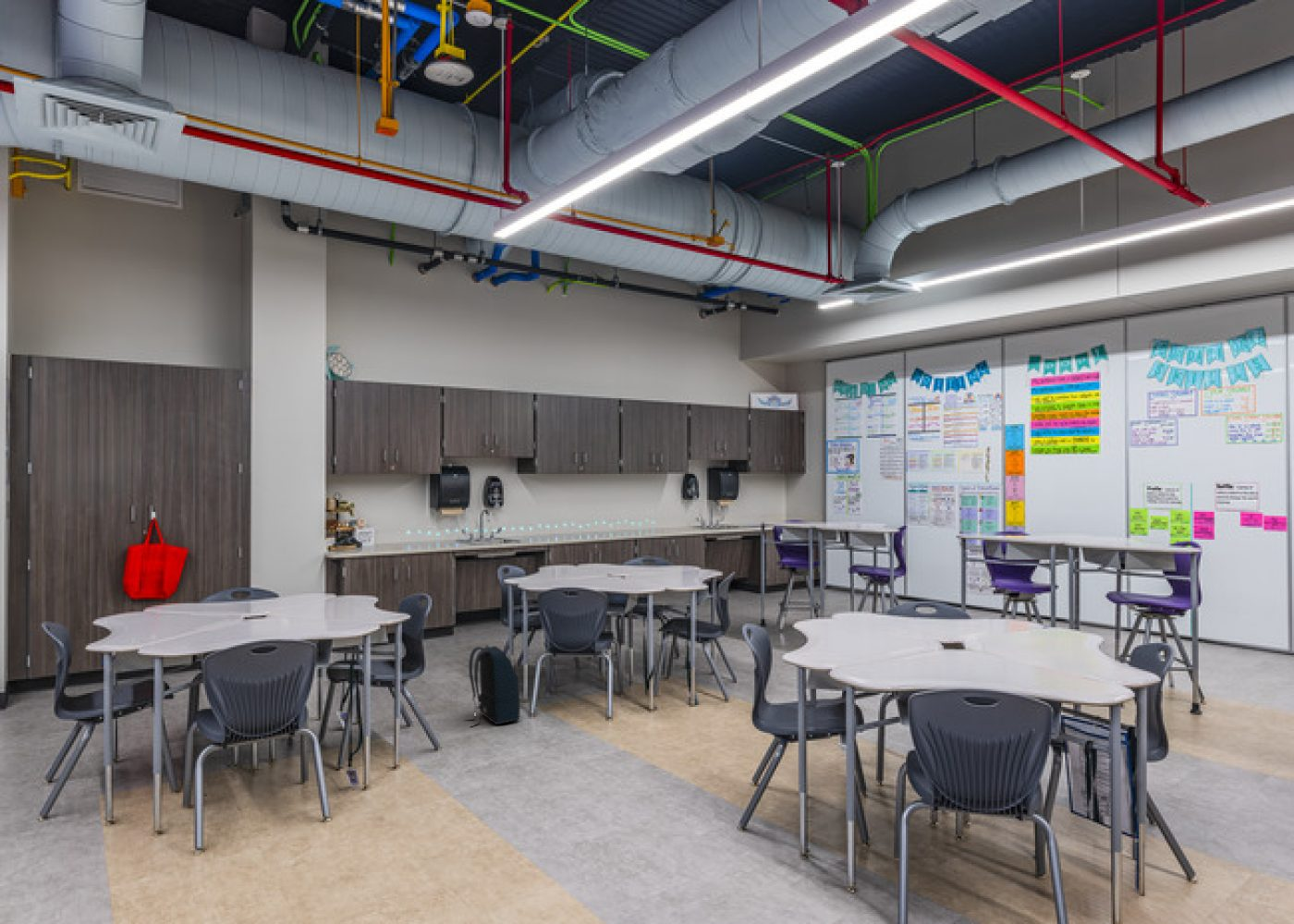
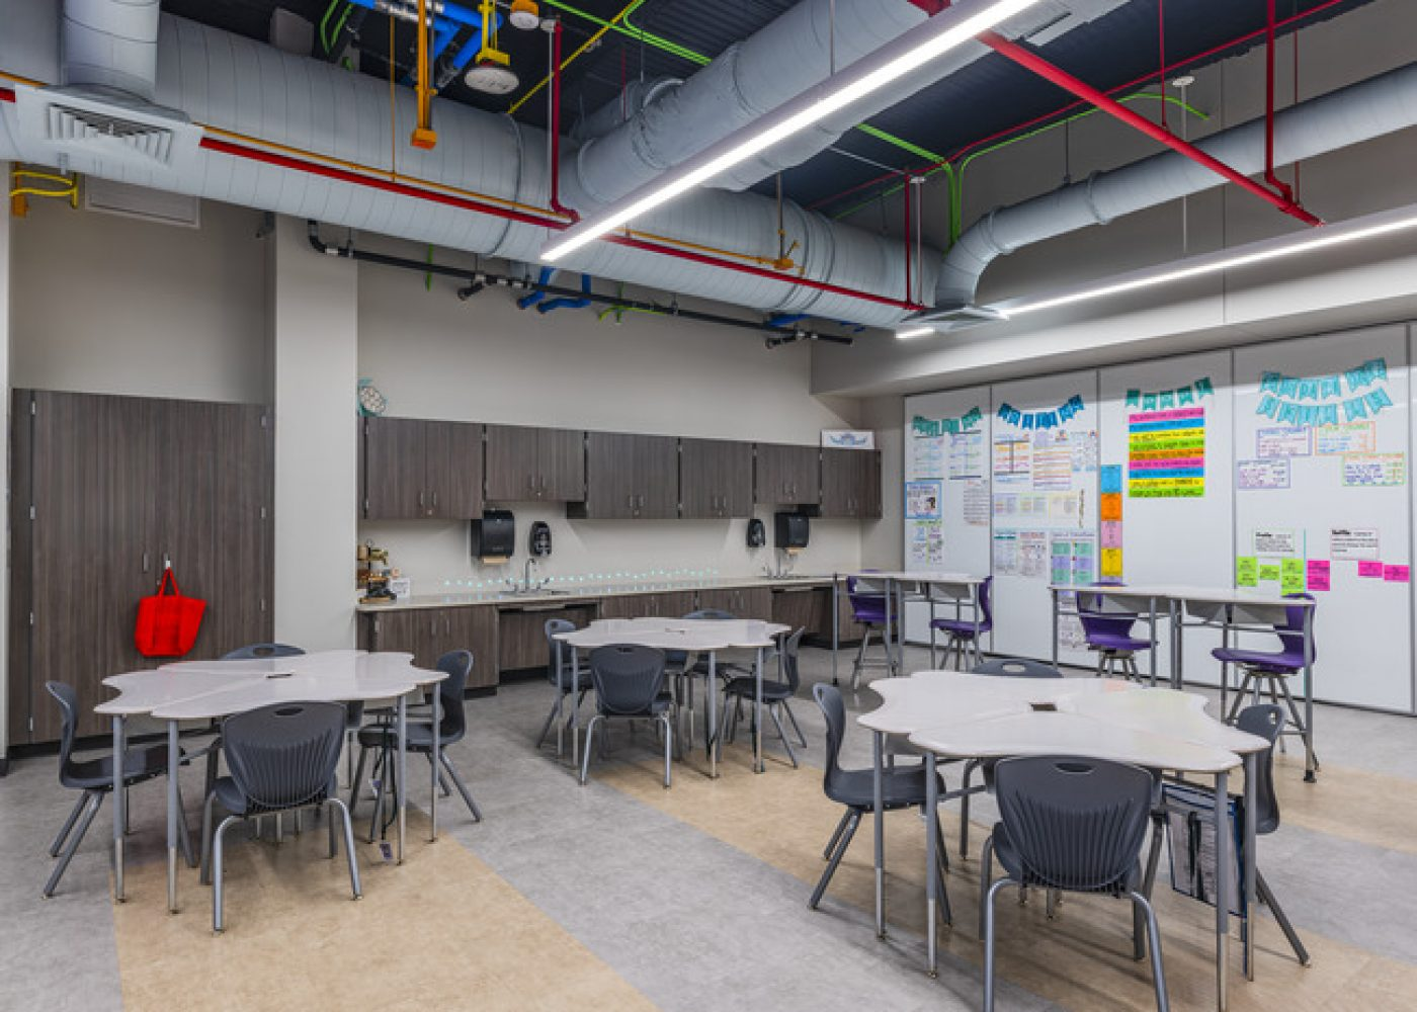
- backpack [462,644,521,728]
